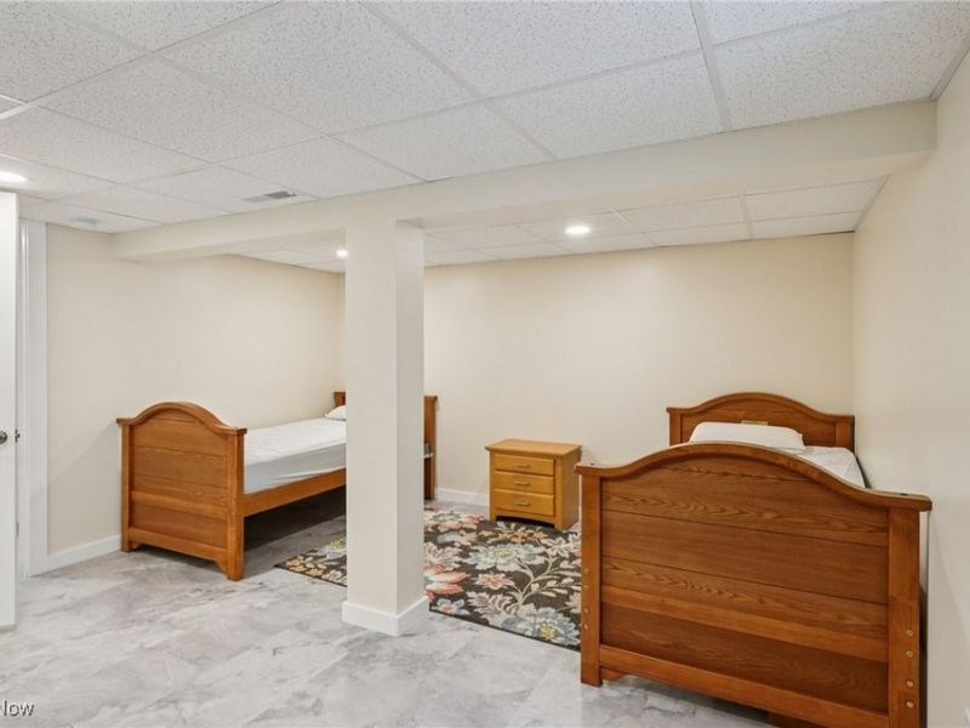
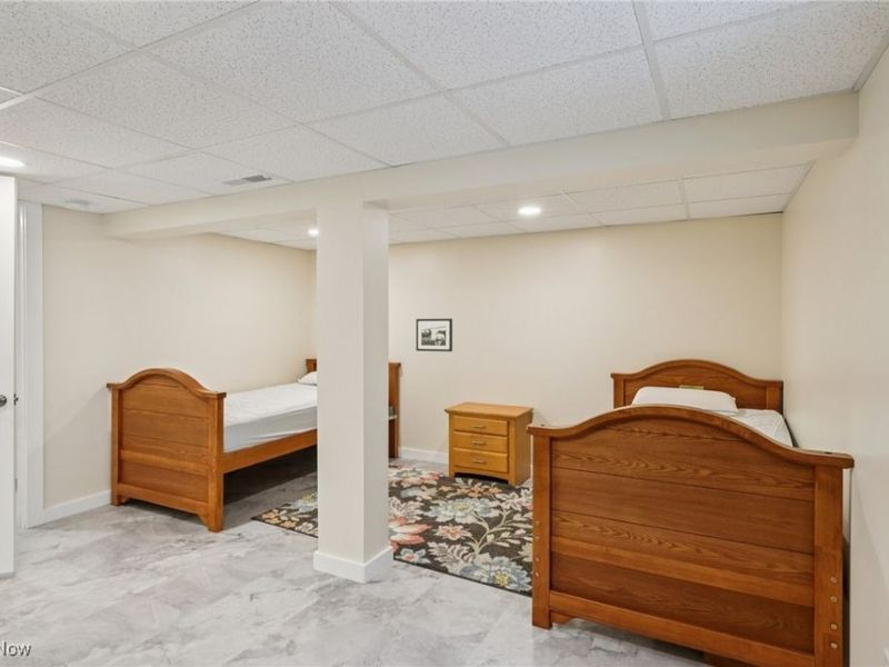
+ picture frame [416,318,453,352]
